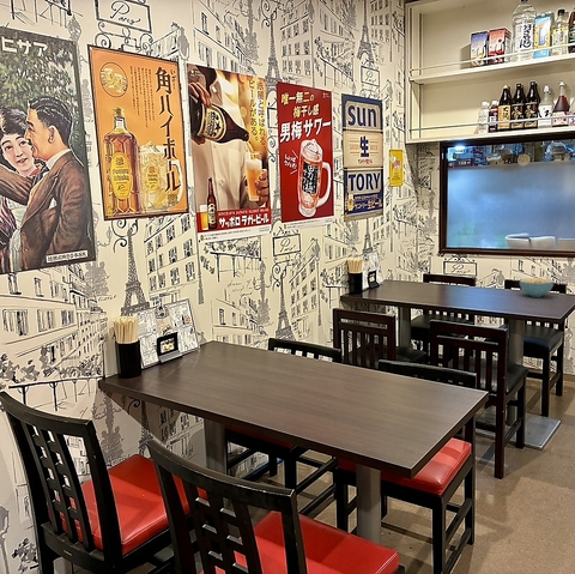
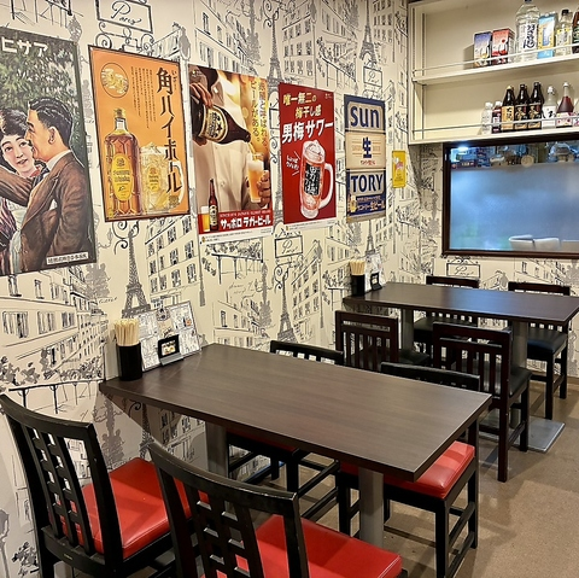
- cereal bowl [519,277,555,298]
